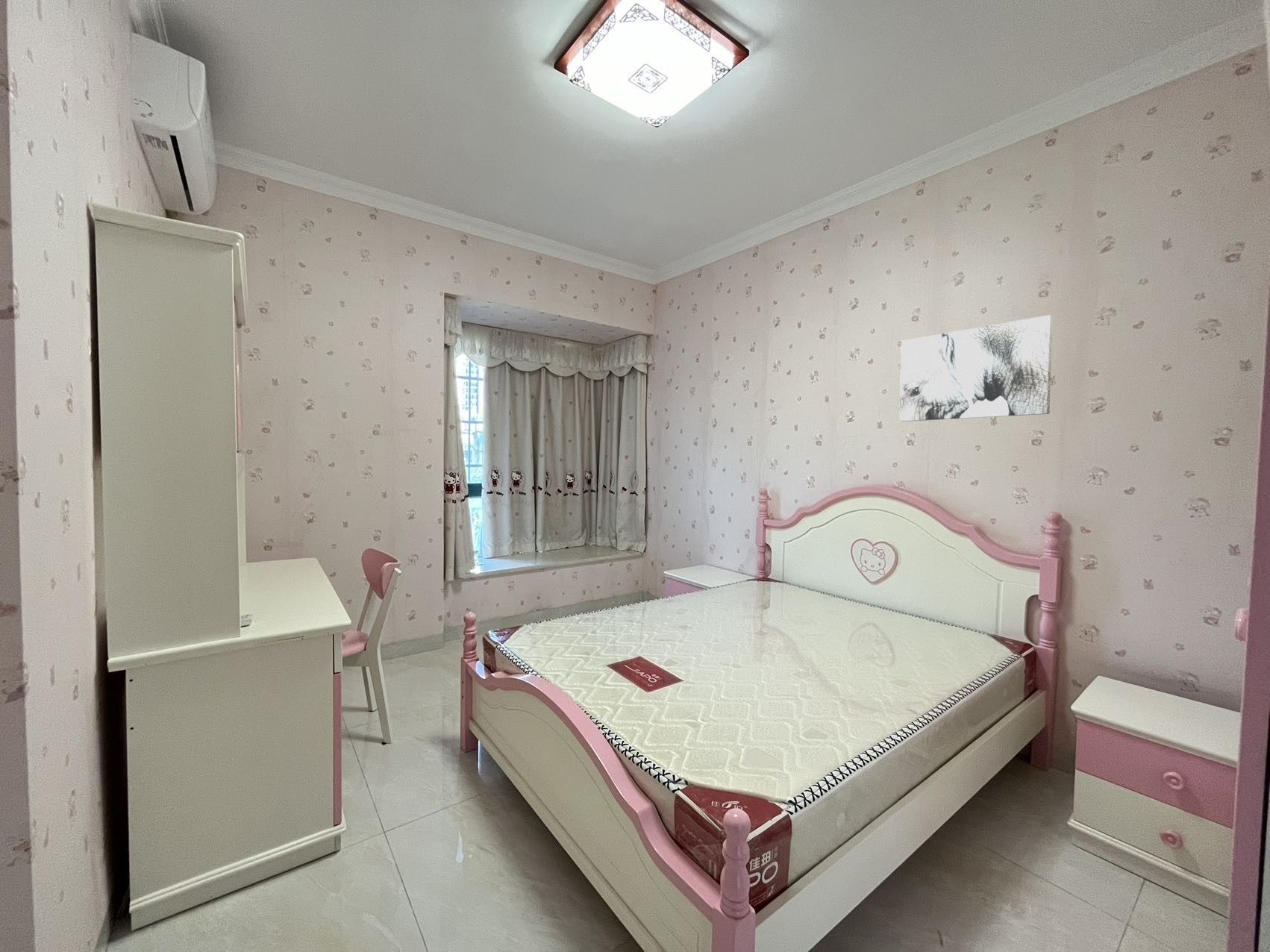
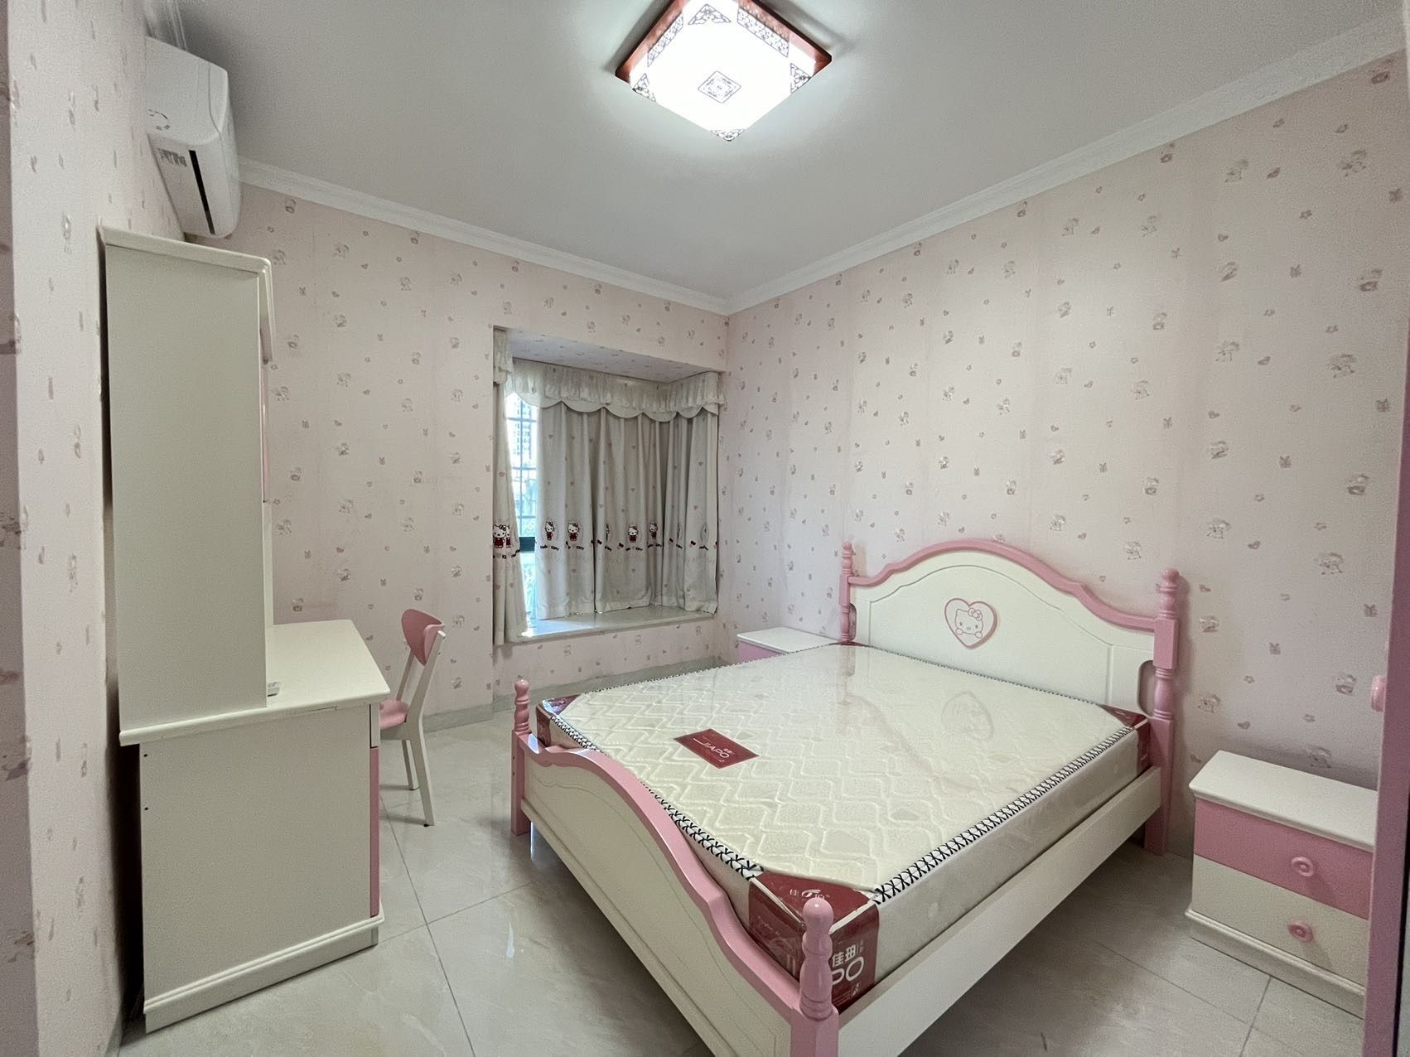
- wall art [898,314,1054,422]
